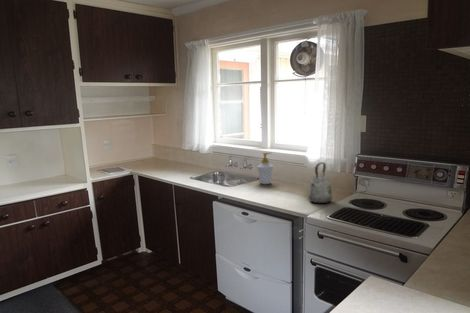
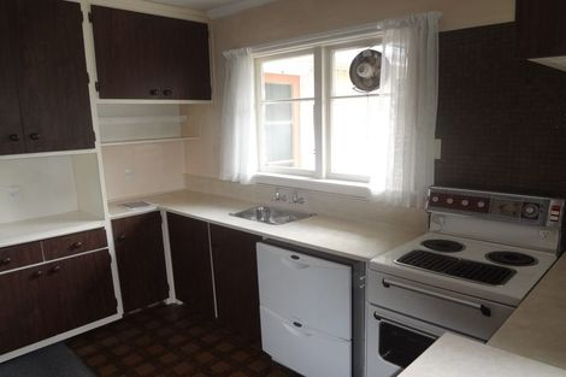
- soap bottle [256,151,274,185]
- kettle [307,161,333,204]
